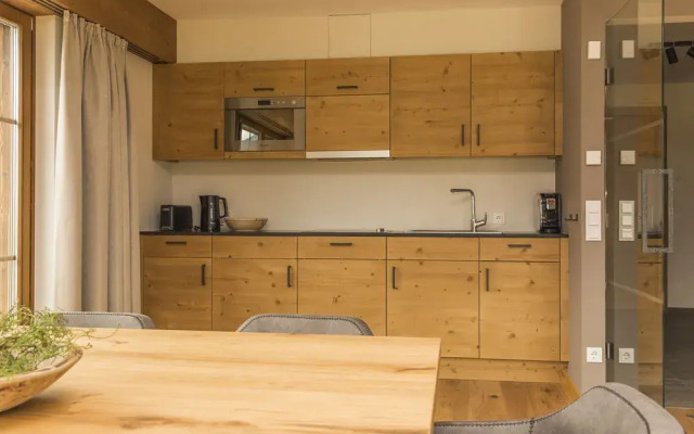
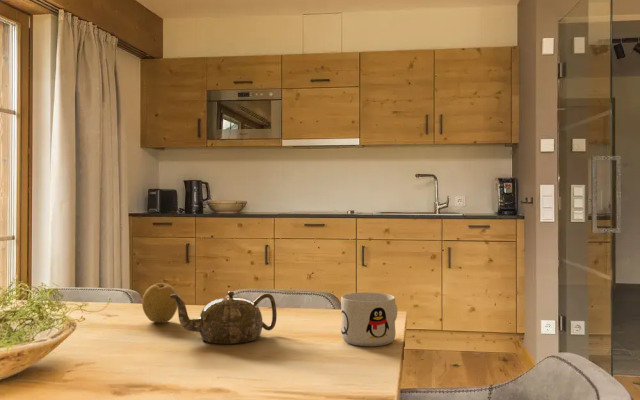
+ fruit [141,282,178,324]
+ mug [340,291,398,347]
+ teapot [170,290,278,345]
